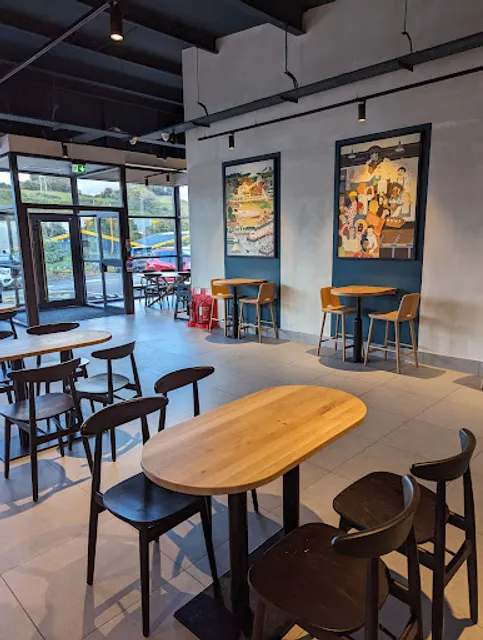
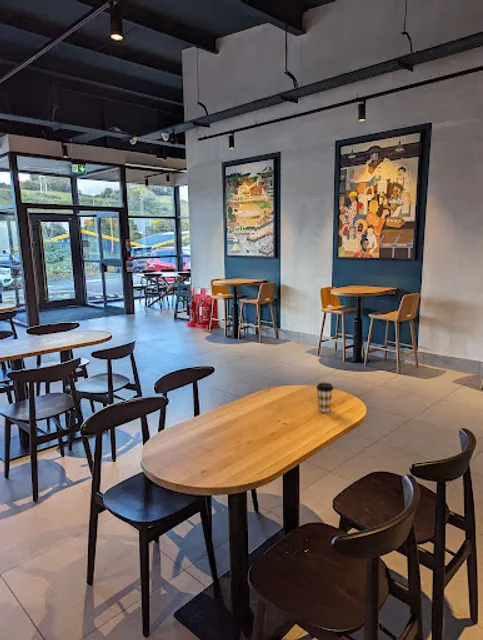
+ coffee cup [315,382,335,413]
